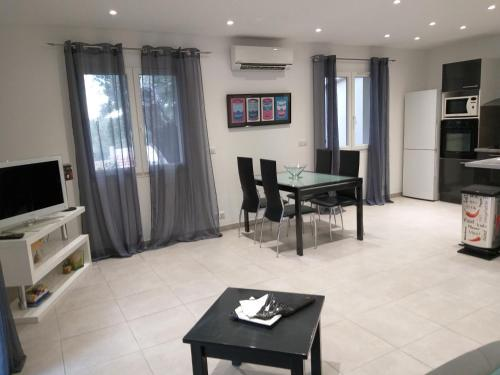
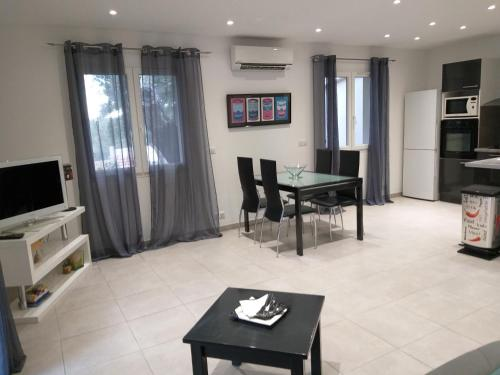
- remote control [278,295,317,317]
